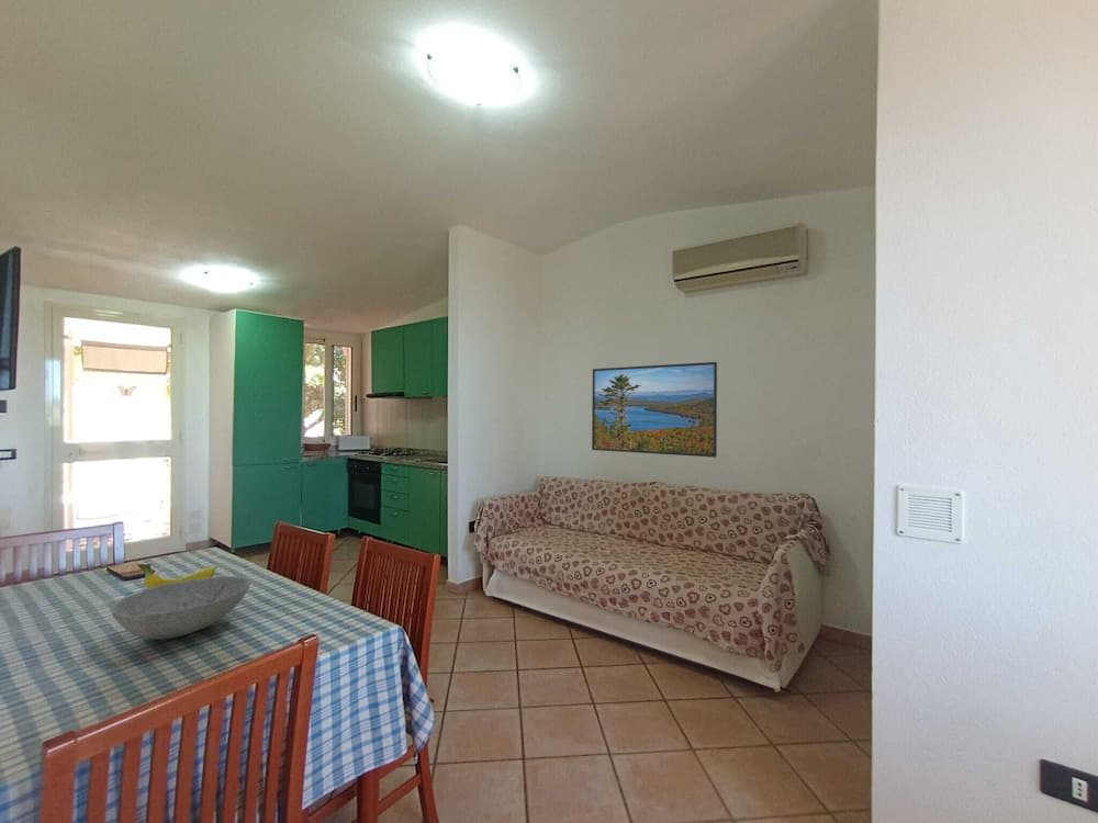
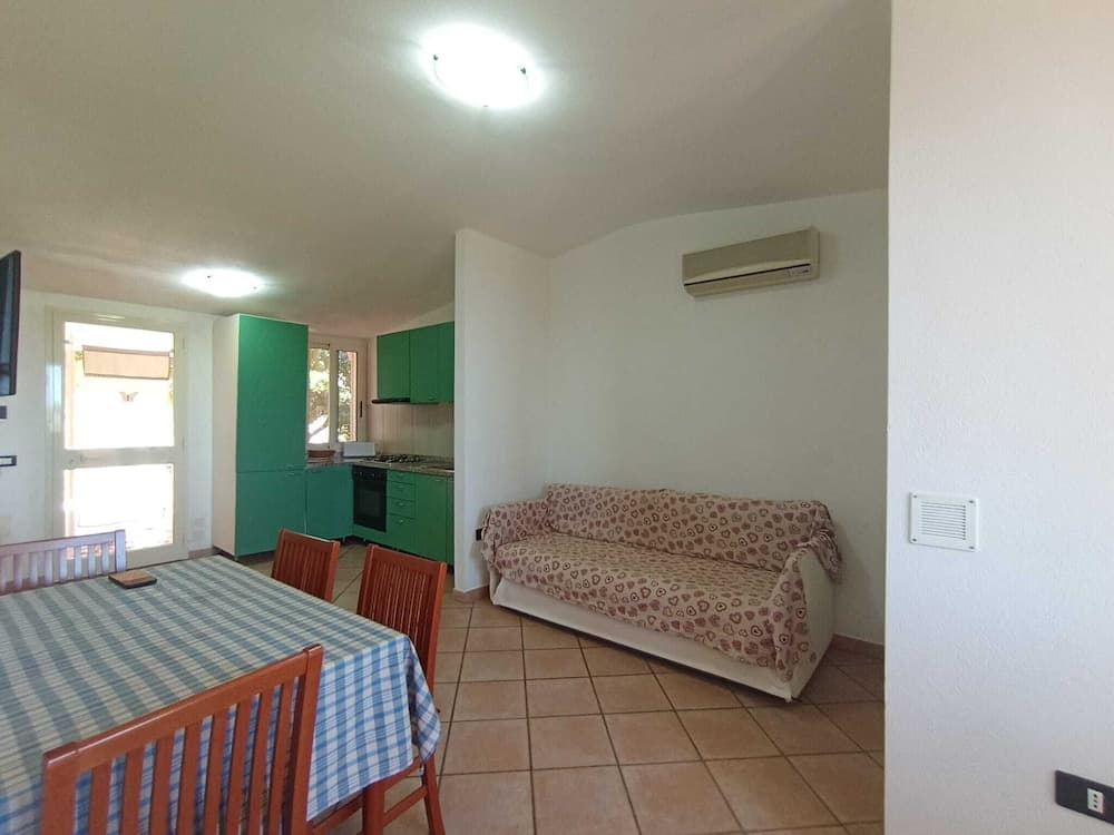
- bowl [110,575,251,640]
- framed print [591,361,718,459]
- fruit [135,563,219,589]
